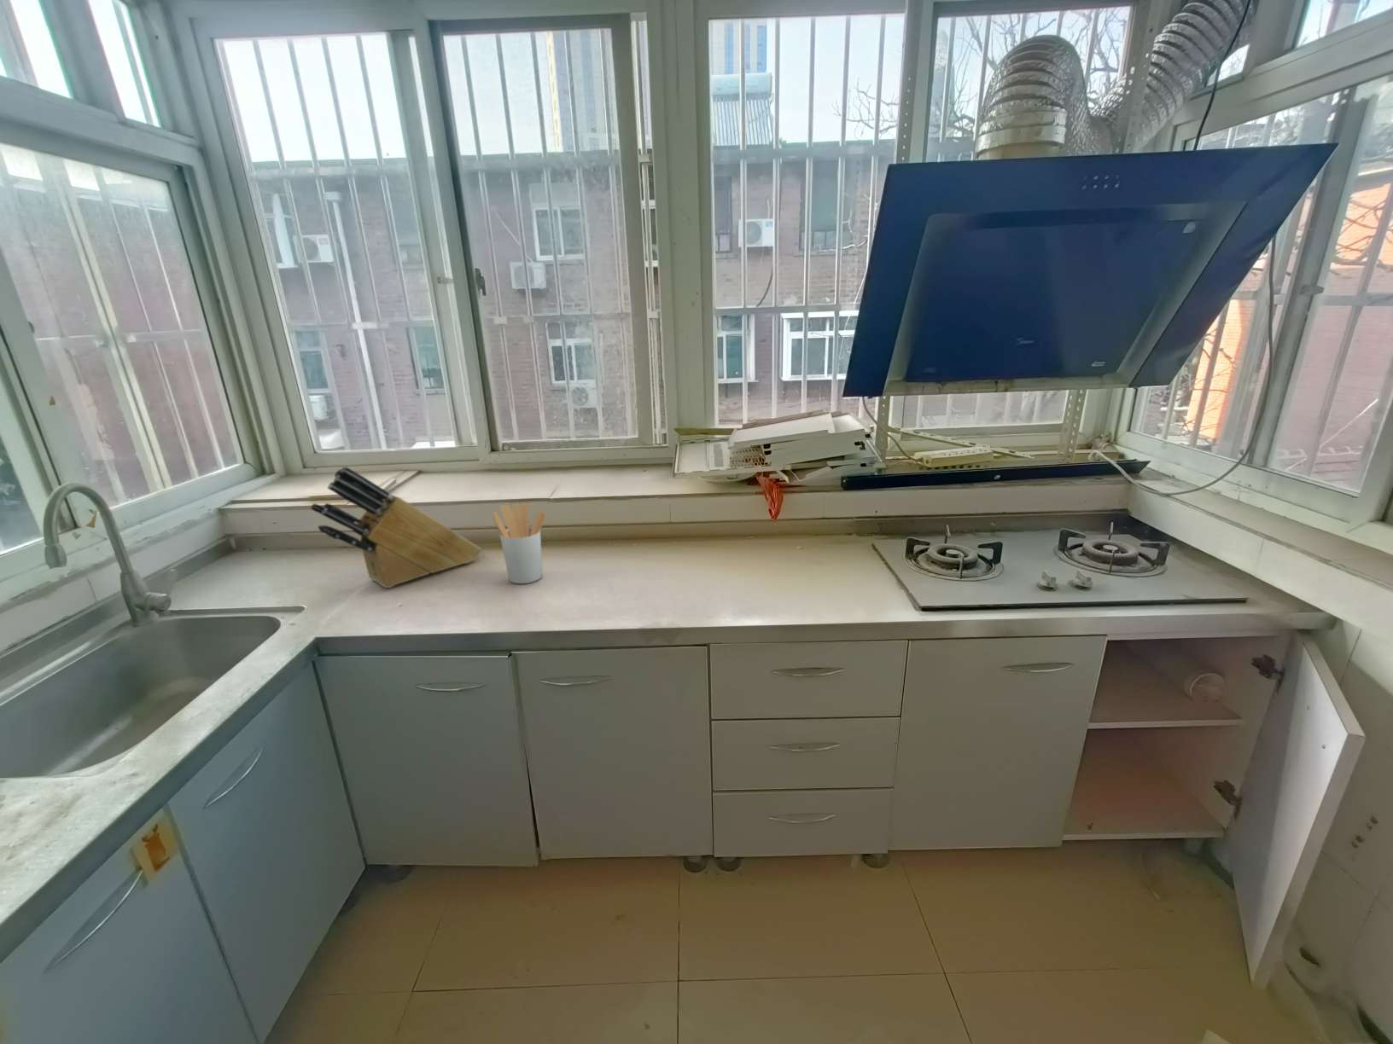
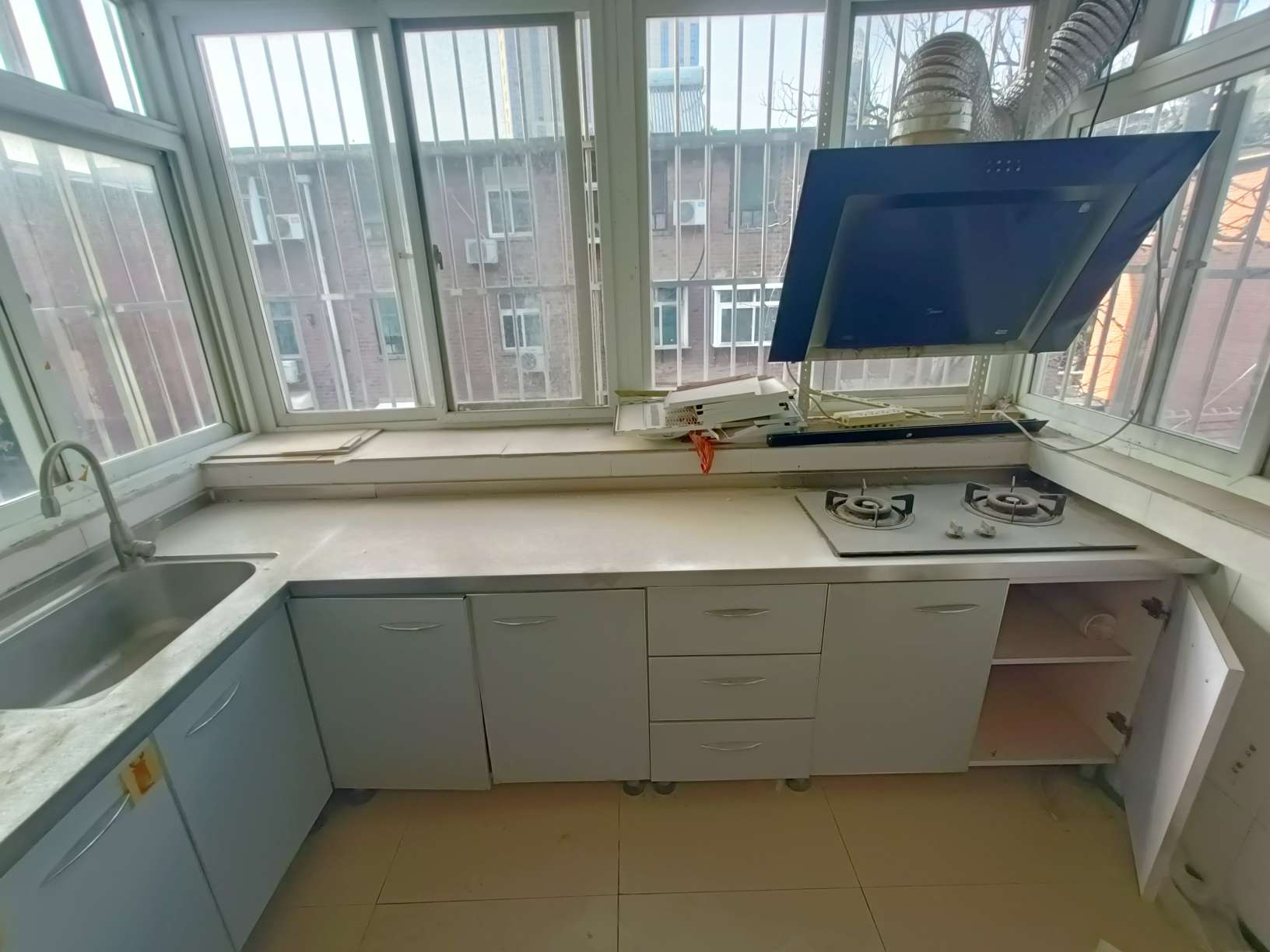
- utensil holder [492,502,547,585]
- knife block [309,466,483,589]
